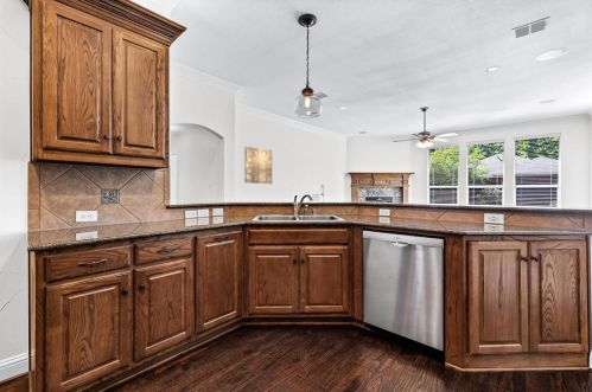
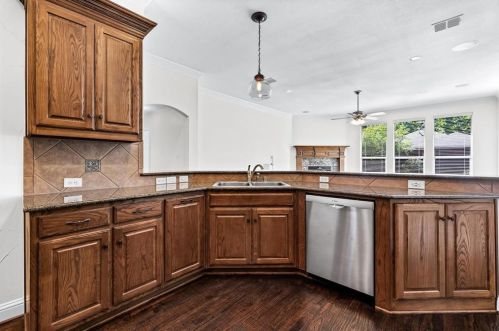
- wall art [243,146,273,185]
